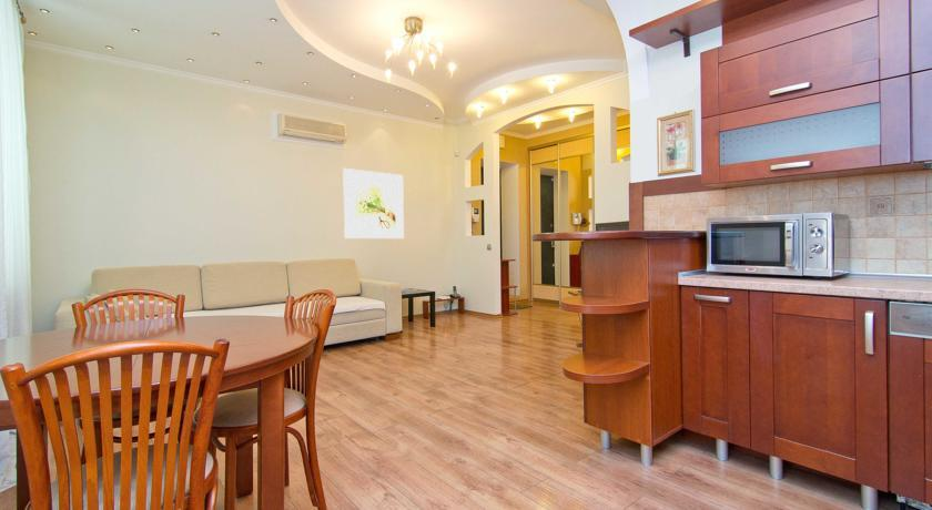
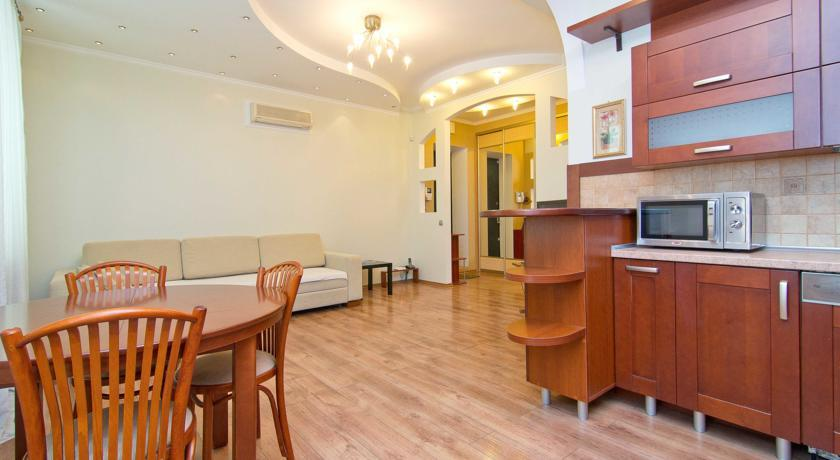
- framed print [342,167,405,239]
